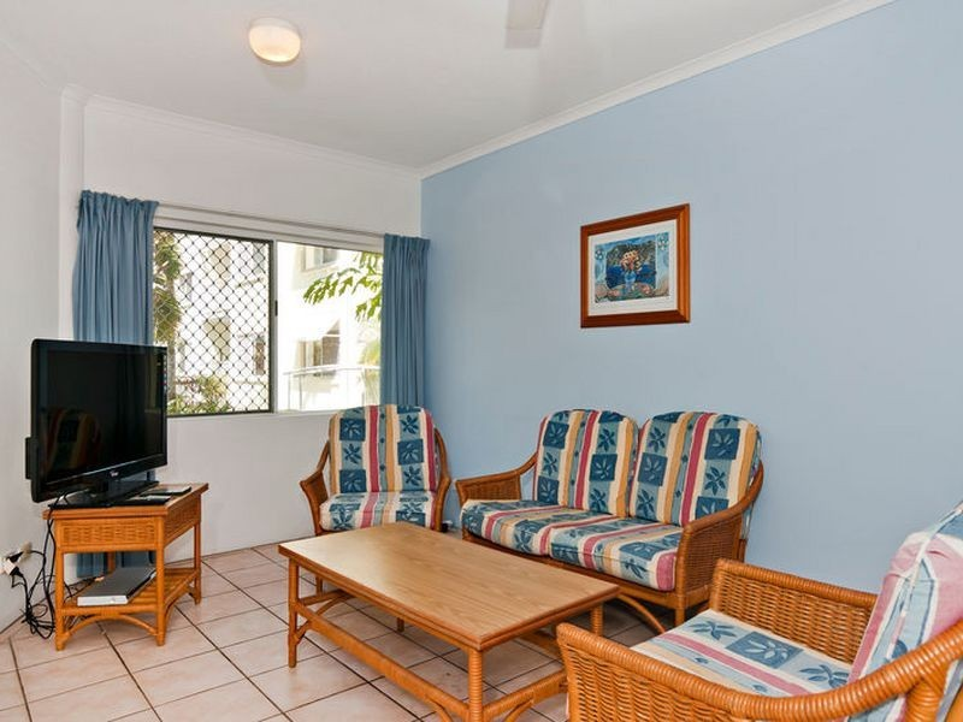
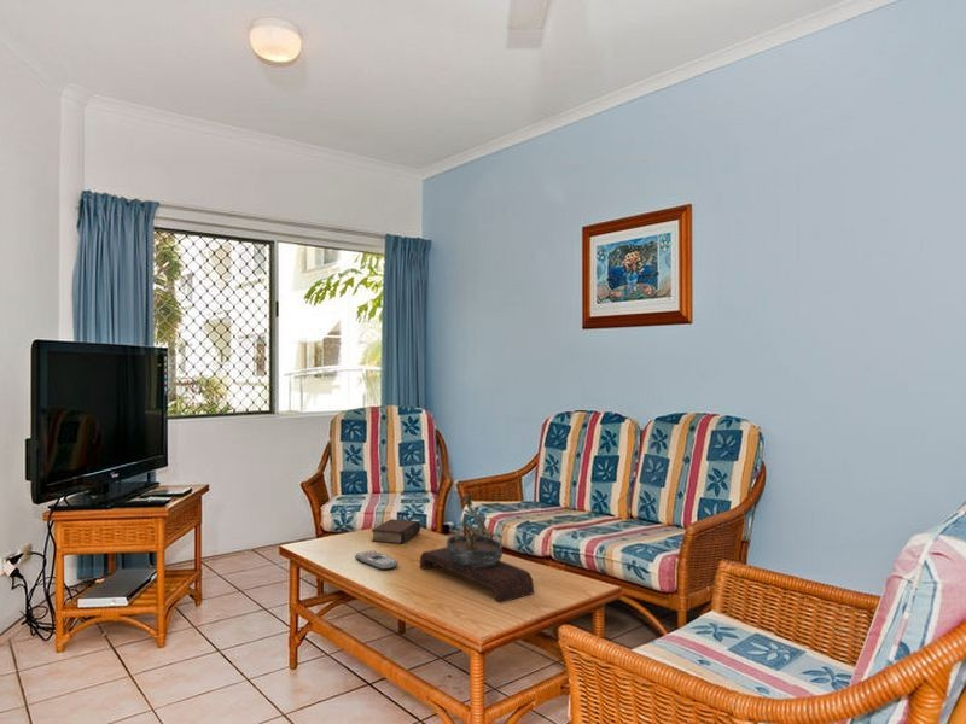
+ remote control [354,549,400,571]
+ book [371,518,421,545]
+ bonsai tree [419,490,535,605]
